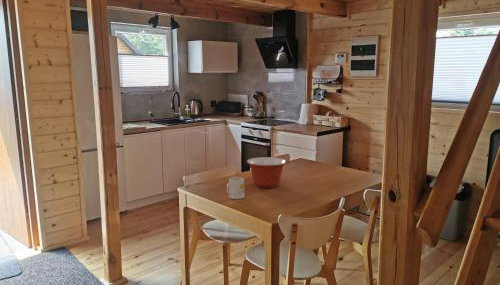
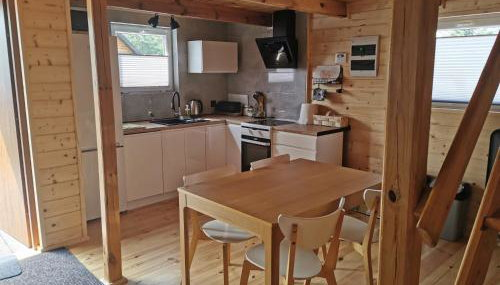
- mixing bowl [246,156,287,189]
- mug [226,176,246,200]
